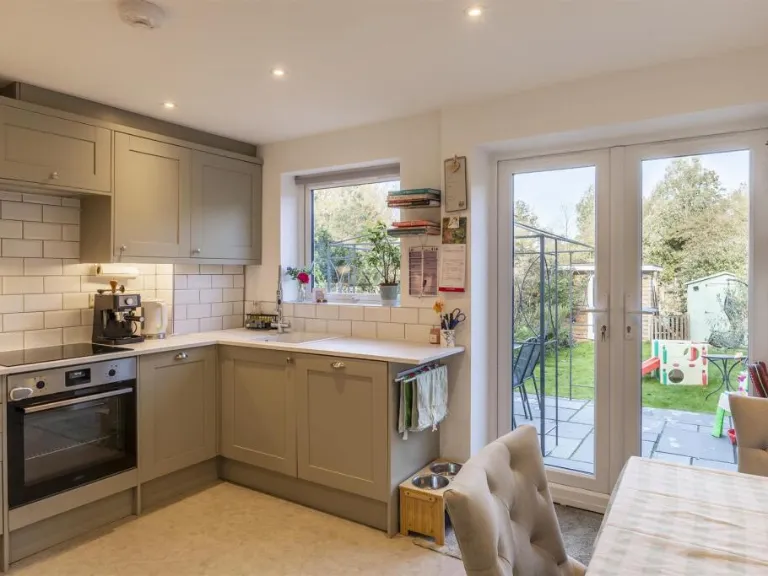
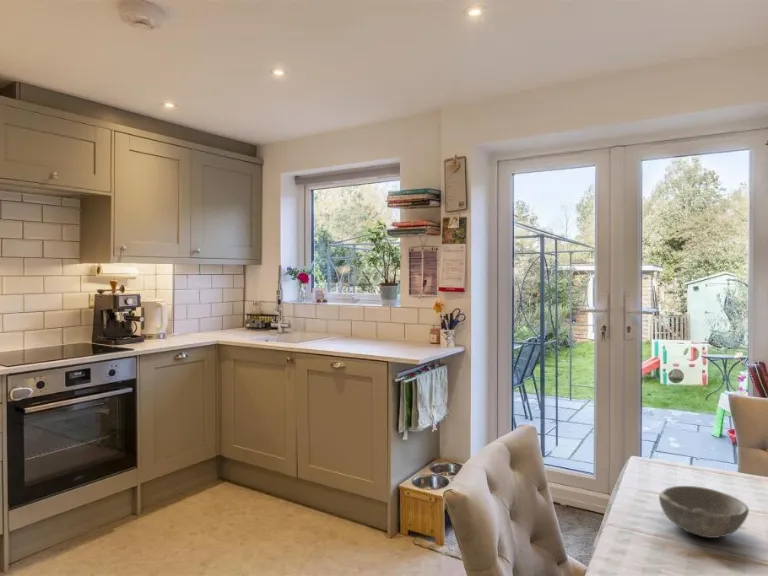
+ bowl [658,485,750,539]
